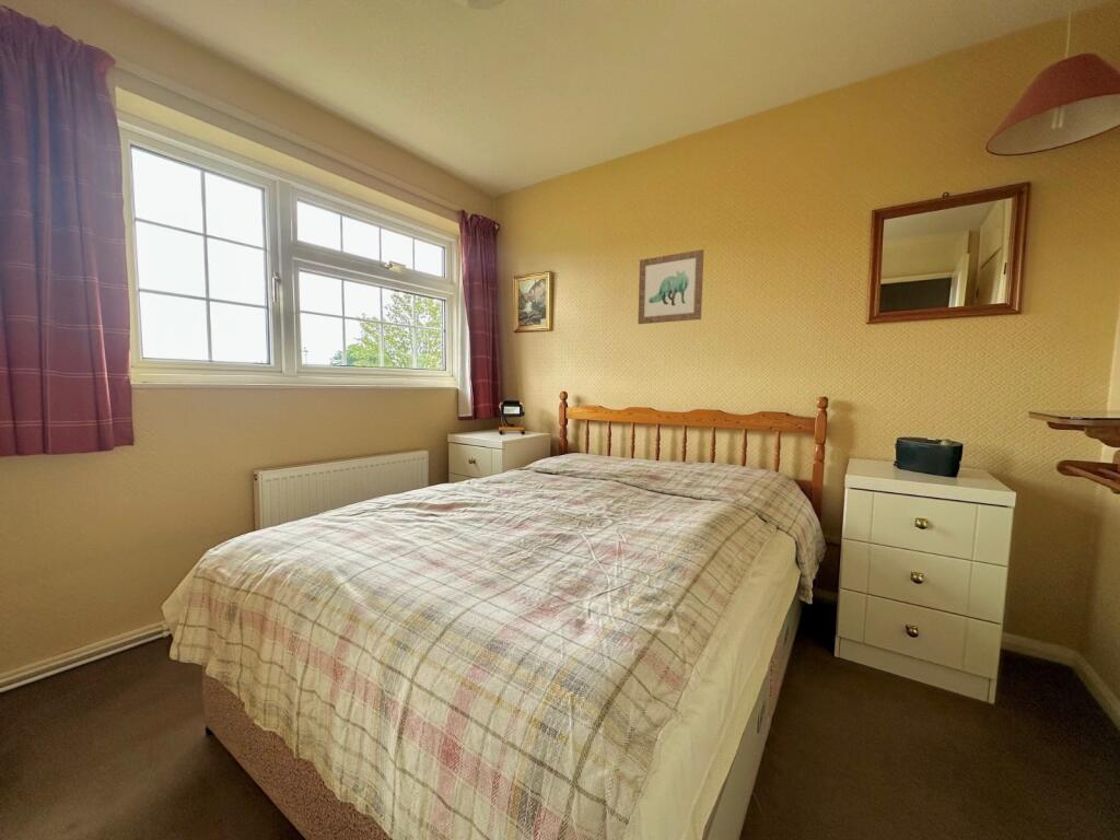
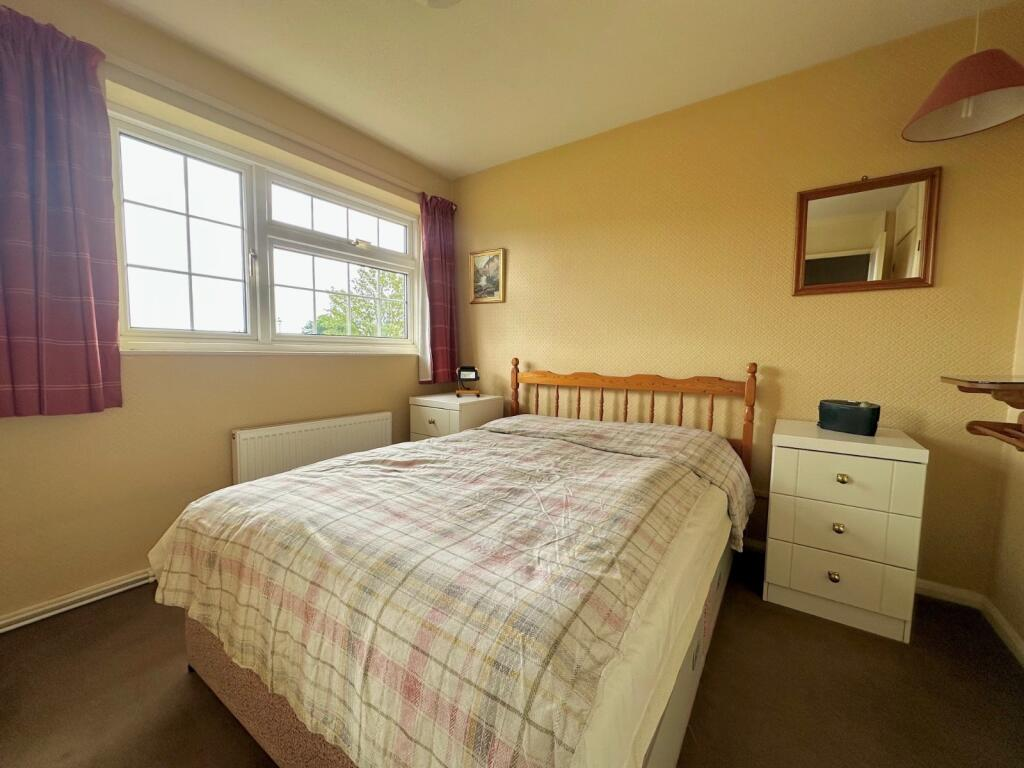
- wall art [637,248,704,325]
